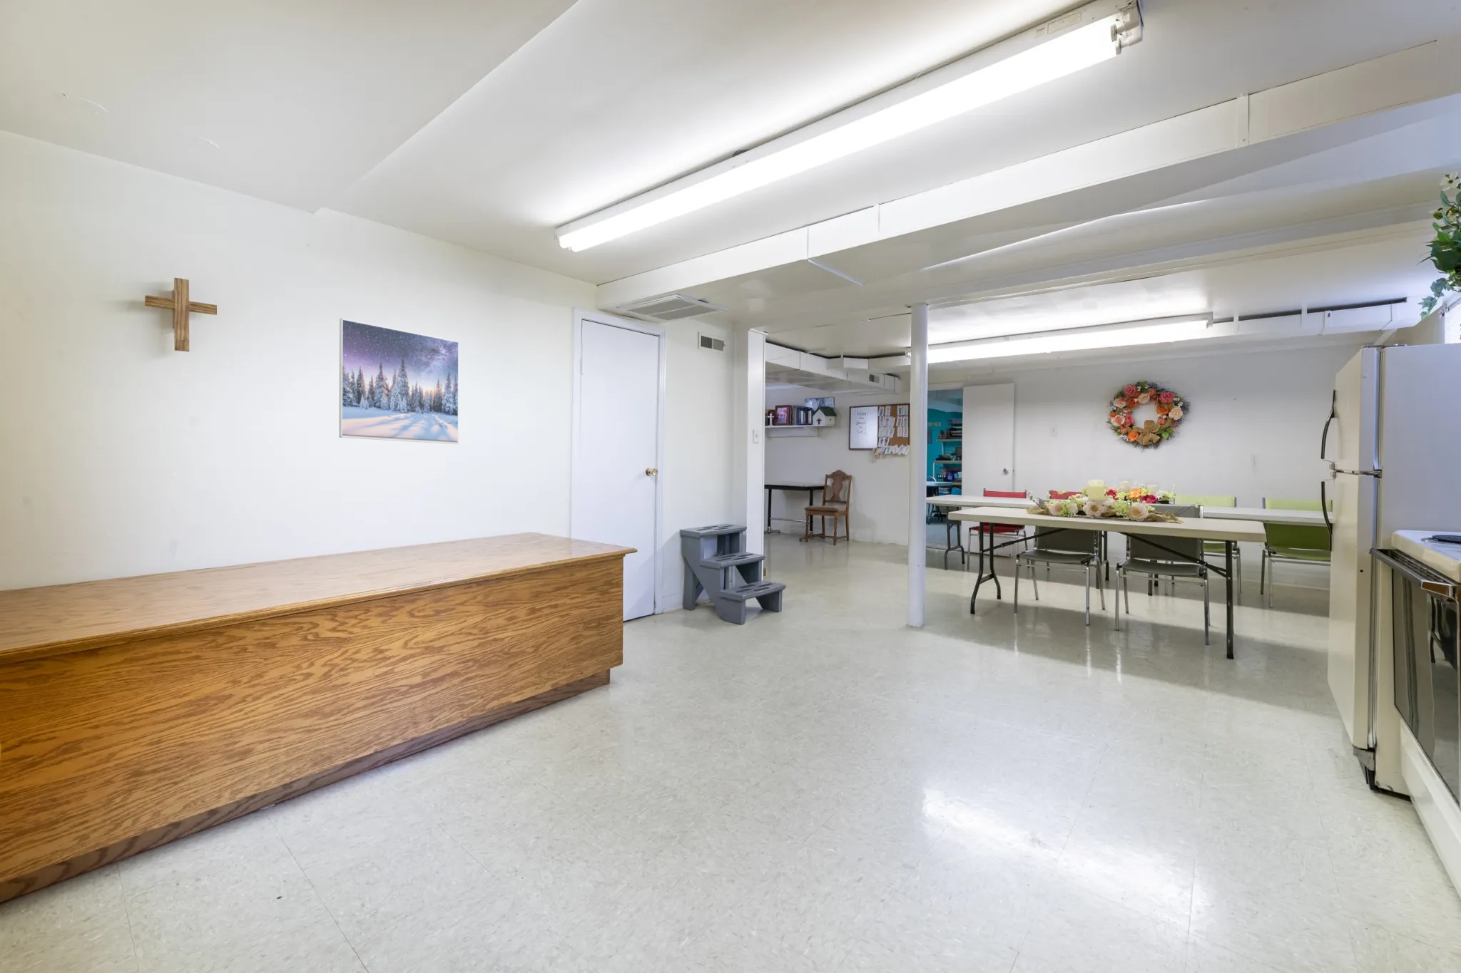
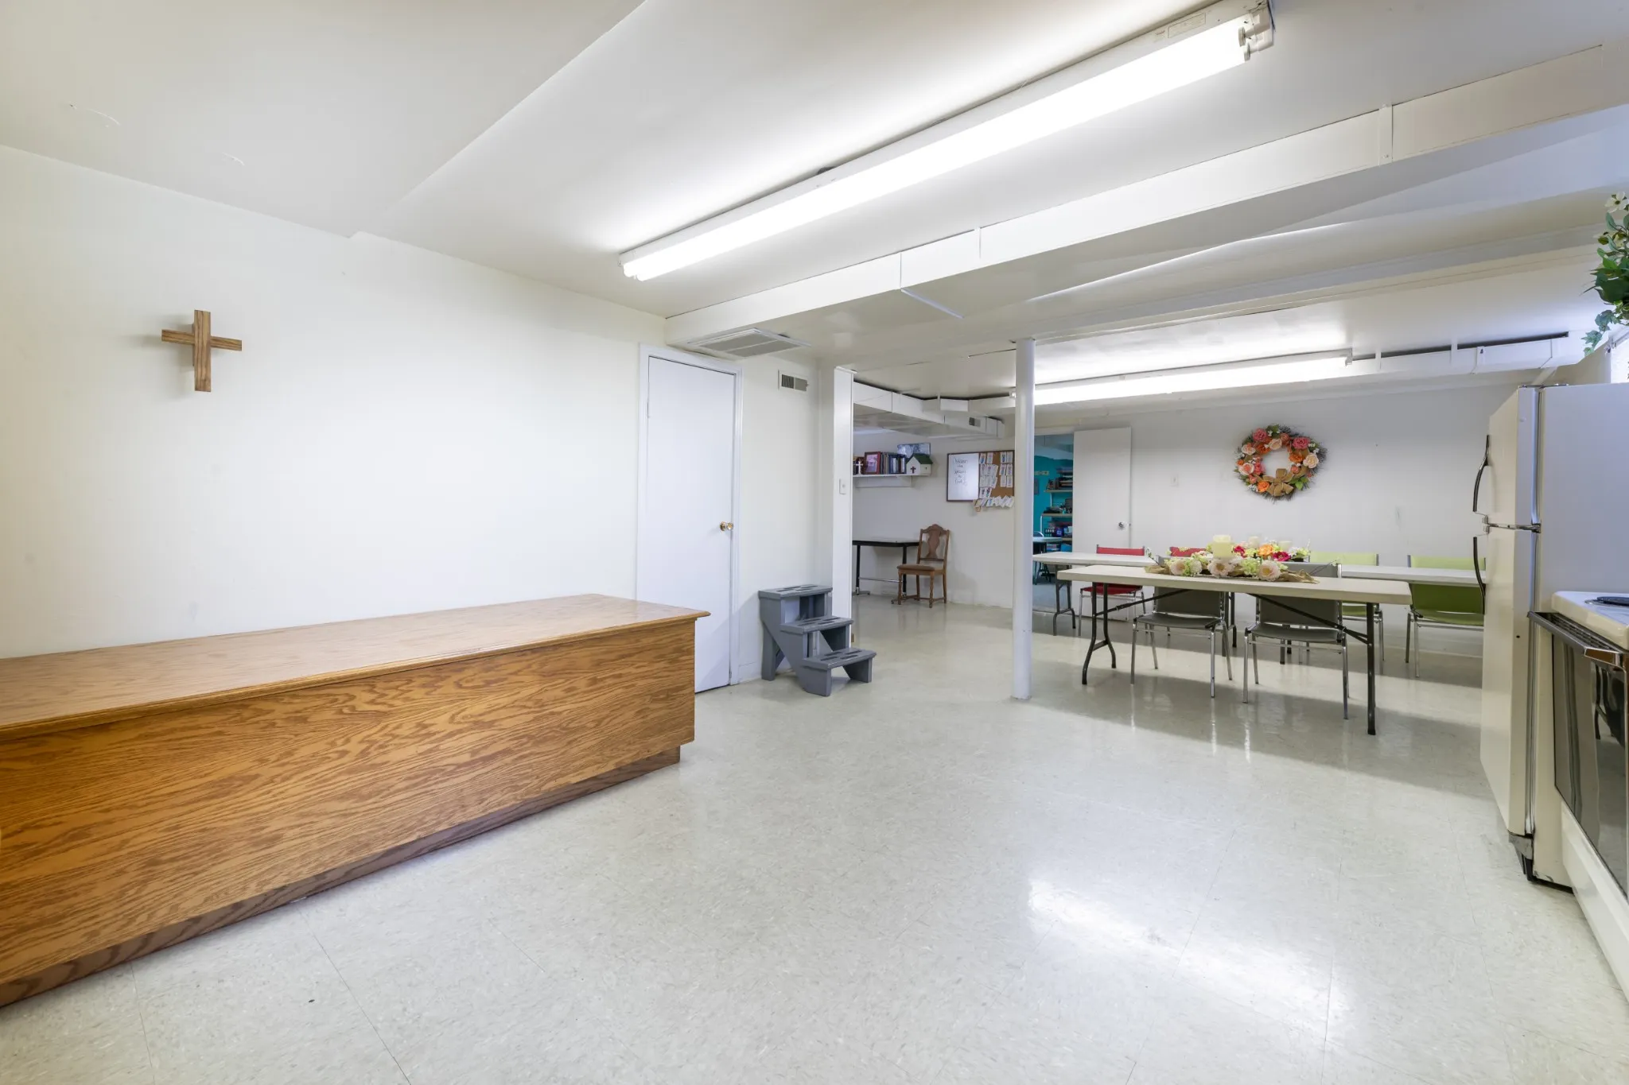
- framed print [338,317,459,445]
